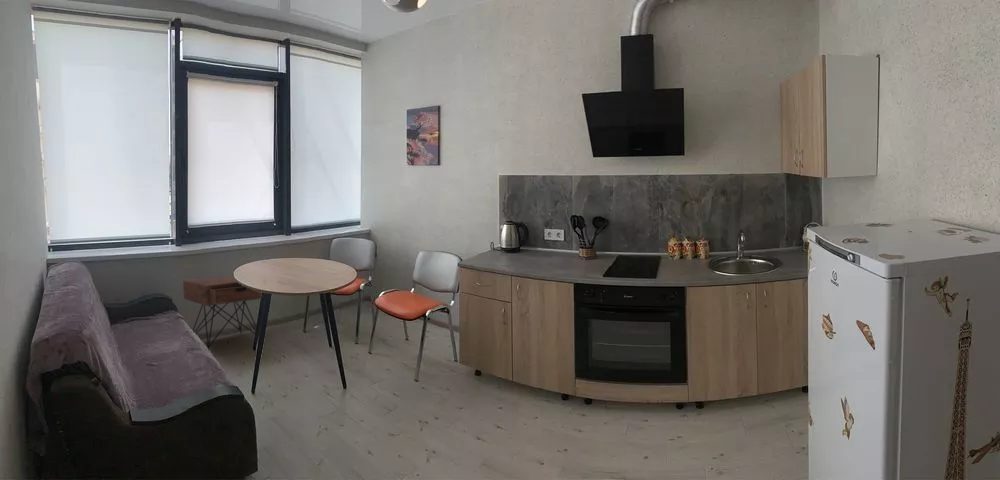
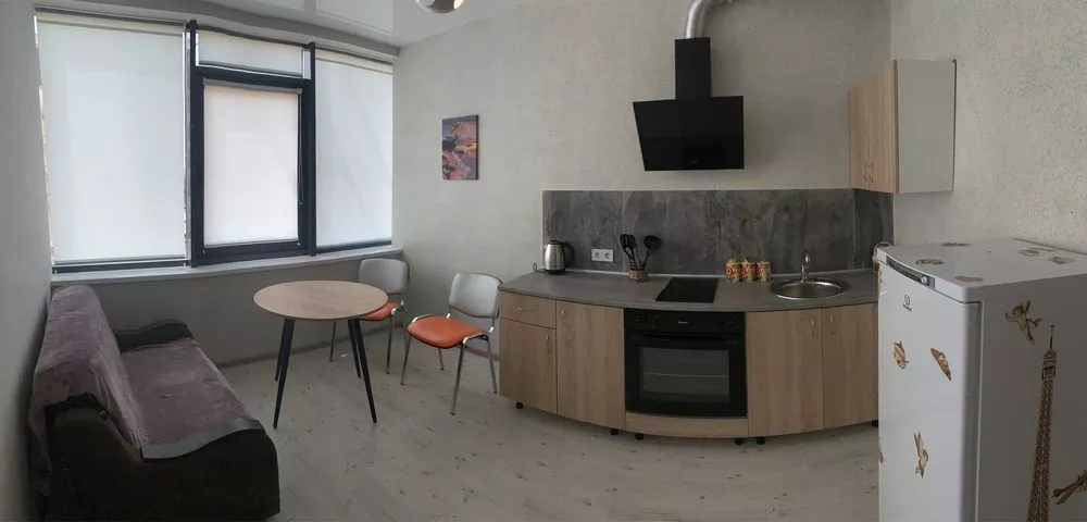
- nightstand [182,275,263,350]
